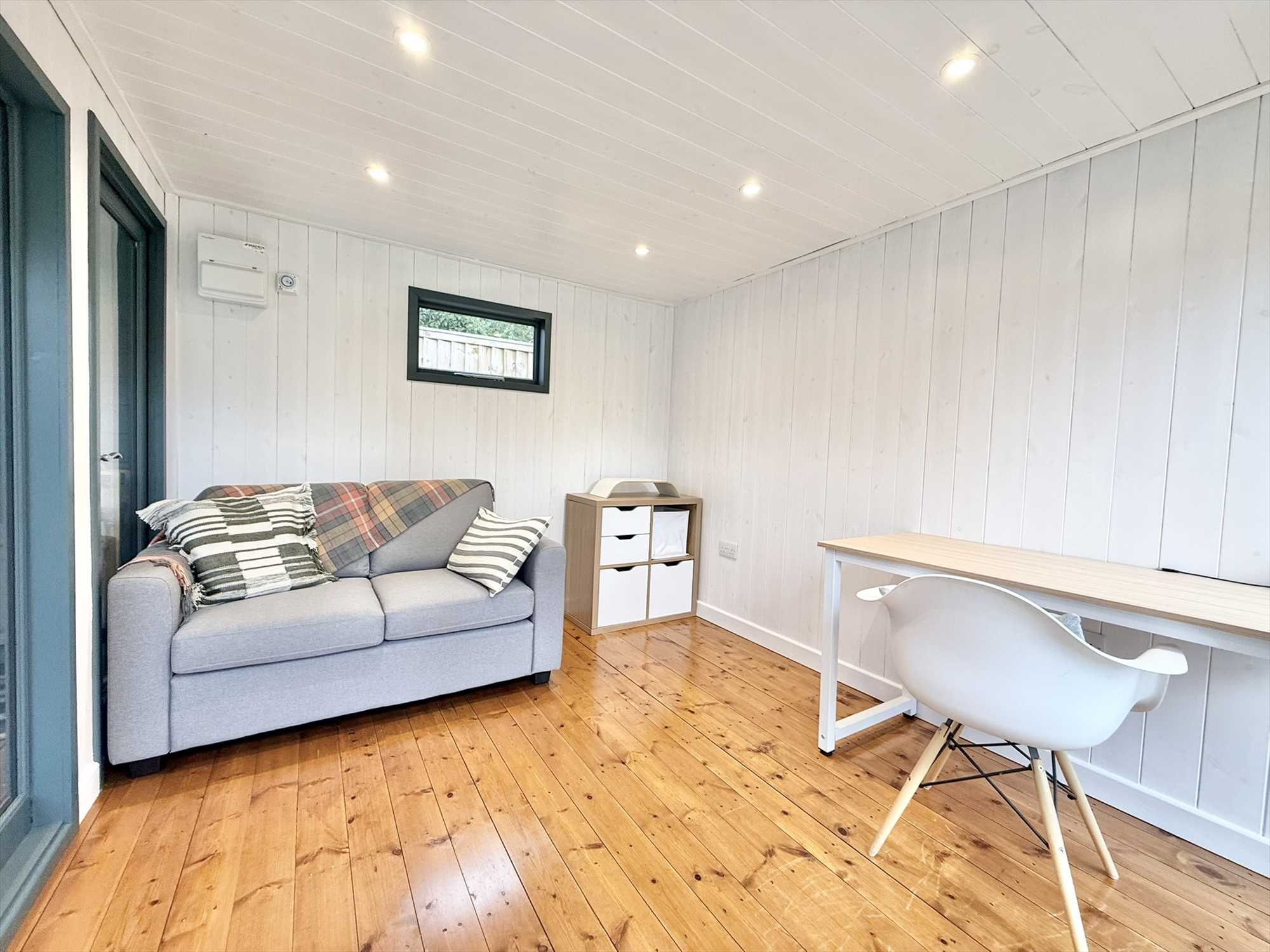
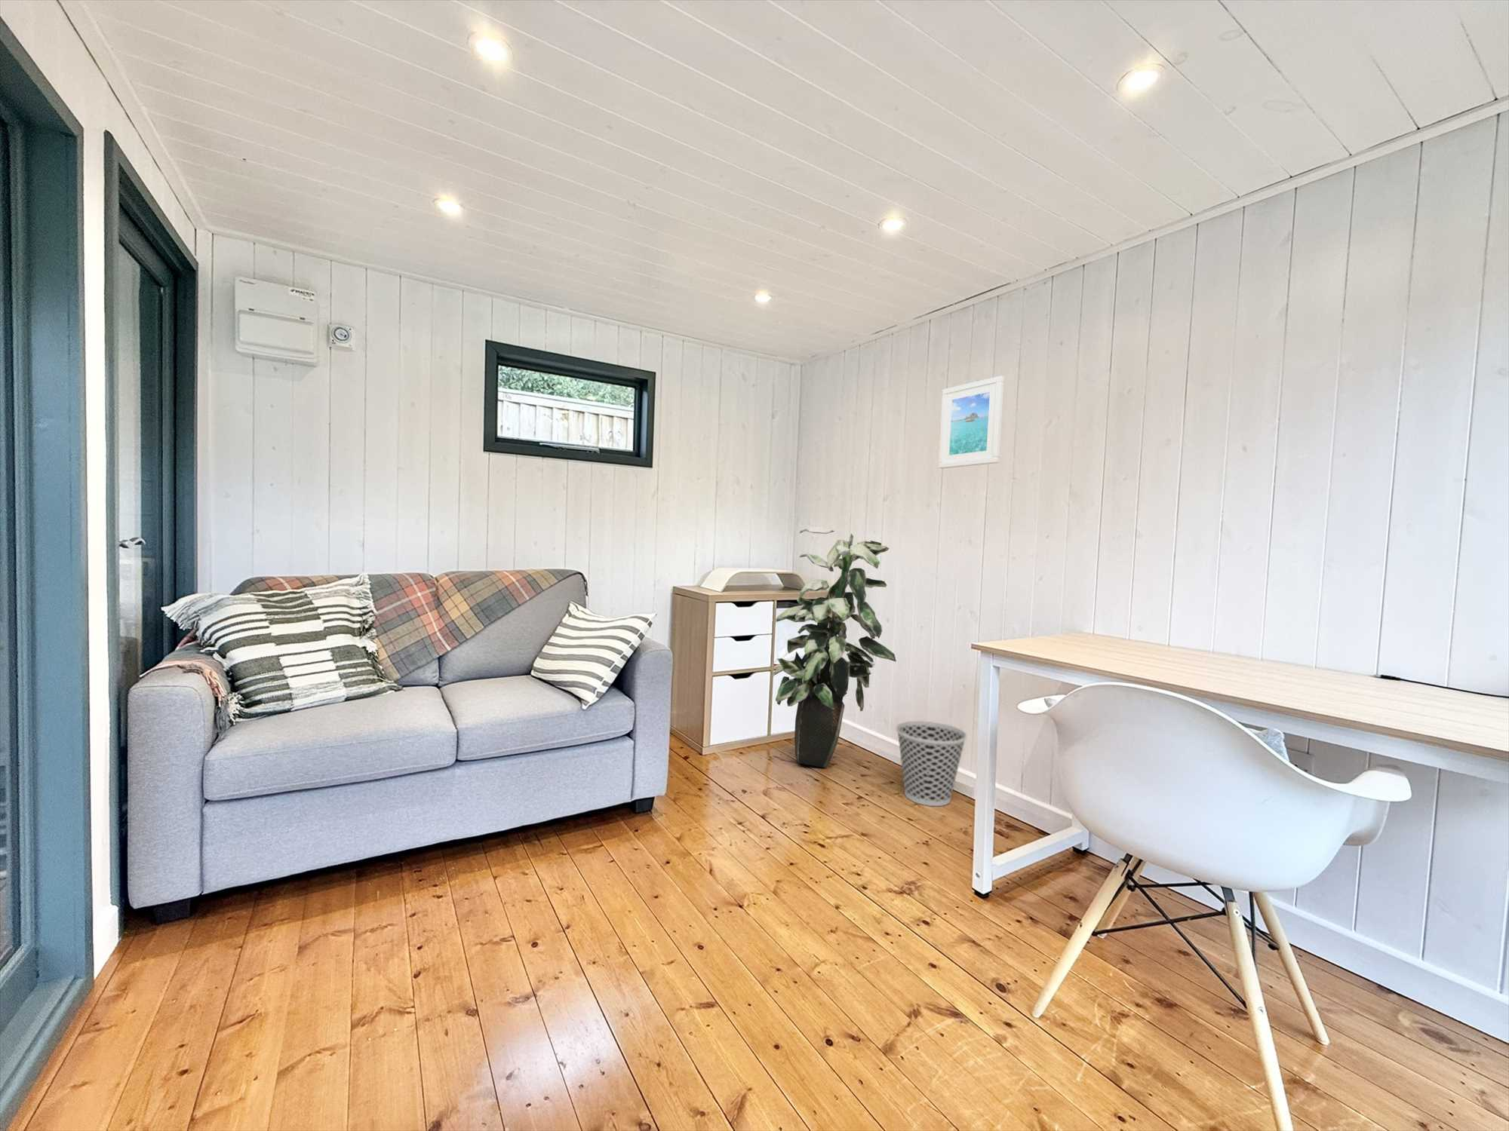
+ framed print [937,375,1005,469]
+ indoor plant [771,526,897,769]
+ wastebasket [896,720,967,807]
